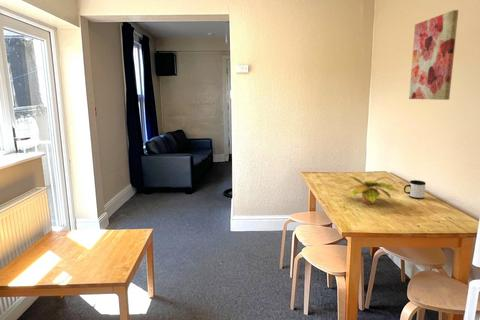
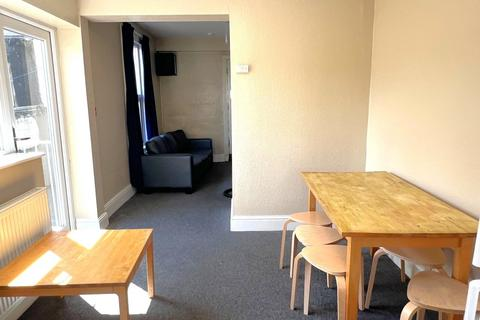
- mug [403,179,427,200]
- plant [343,175,399,205]
- wall art [408,9,459,101]
